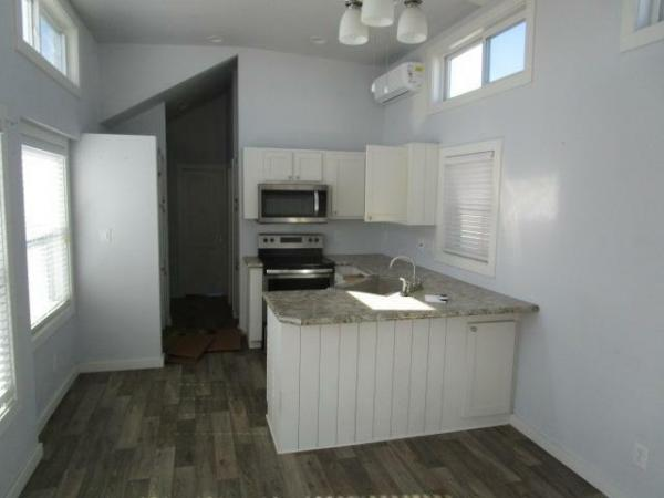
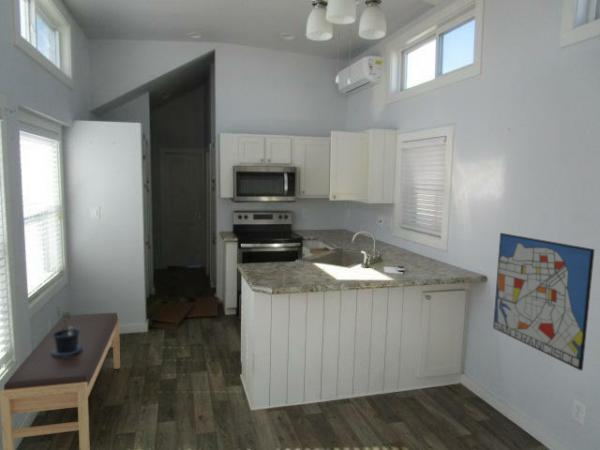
+ bench [0,312,121,450]
+ potted plant [51,304,83,358]
+ wall art [492,232,596,372]
